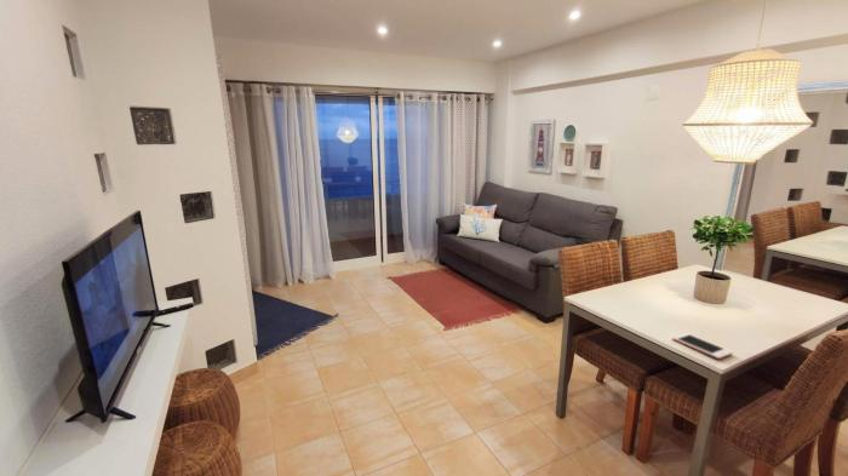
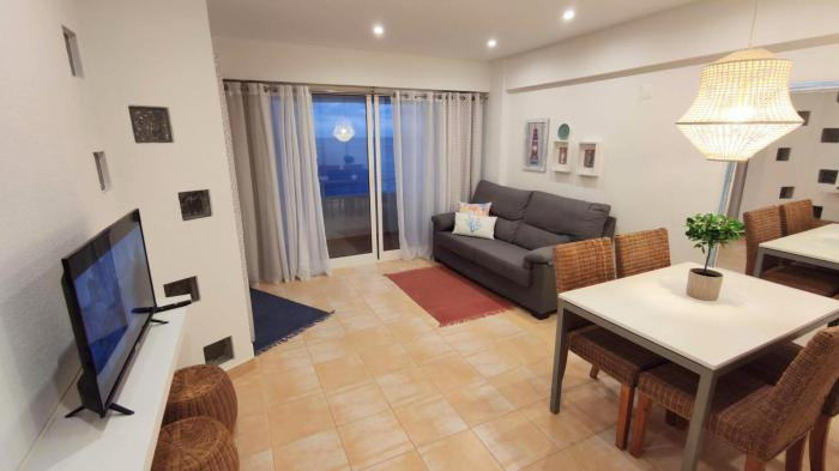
- cell phone [671,332,733,360]
